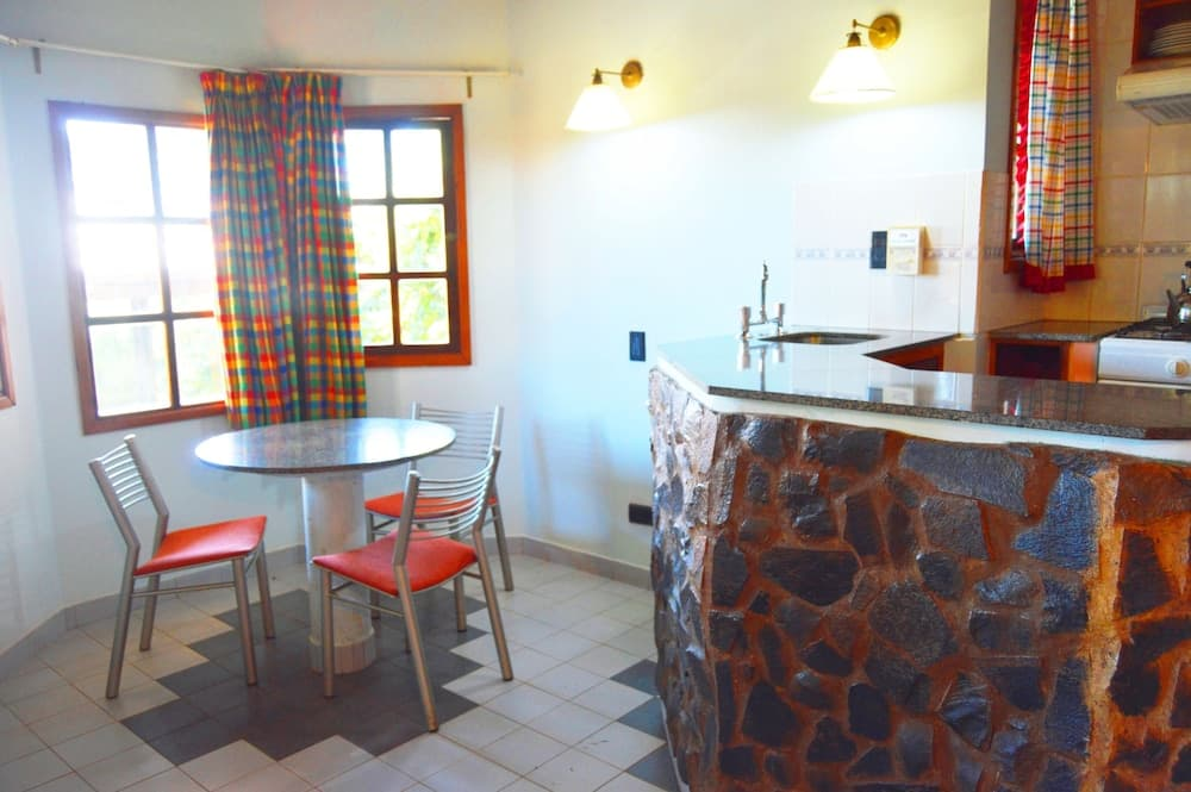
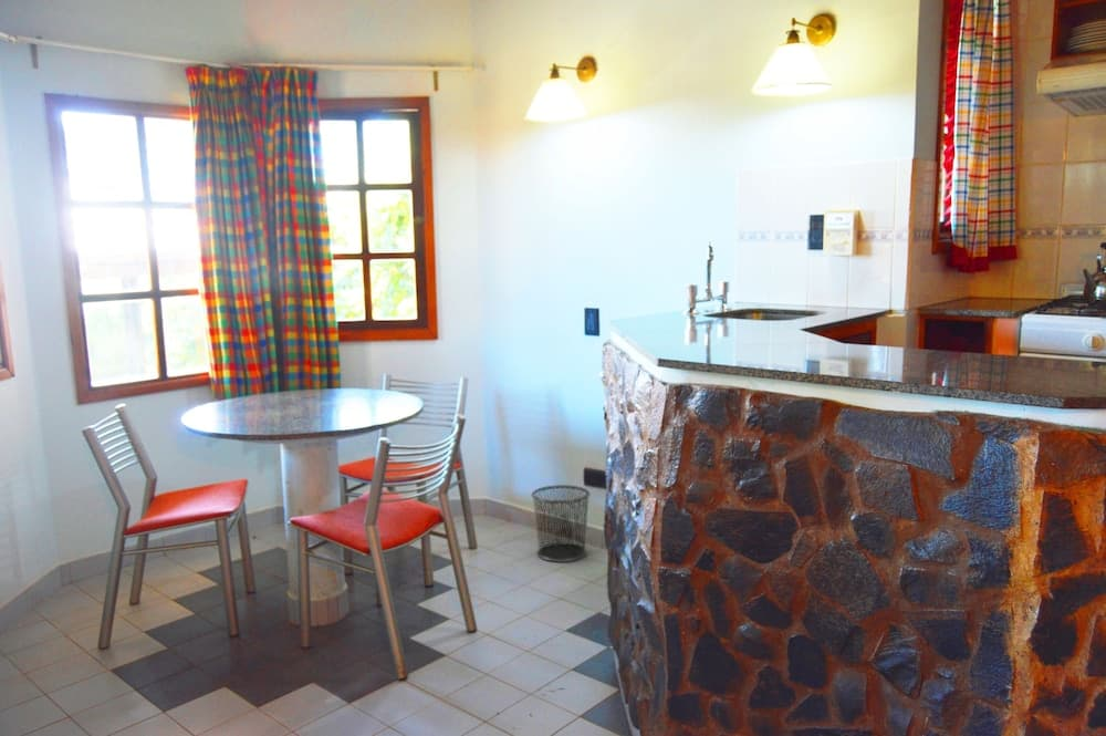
+ waste bin [530,484,592,563]
